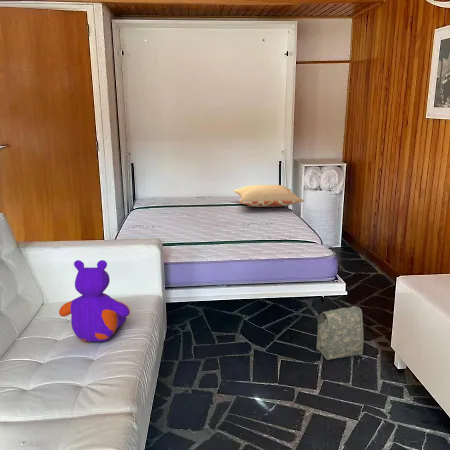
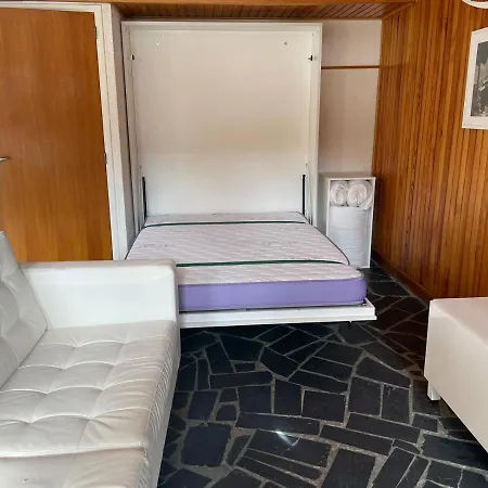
- pillow [232,184,305,208]
- bag [316,305,364,361]
- stuffed bear [58,259,131,343]
